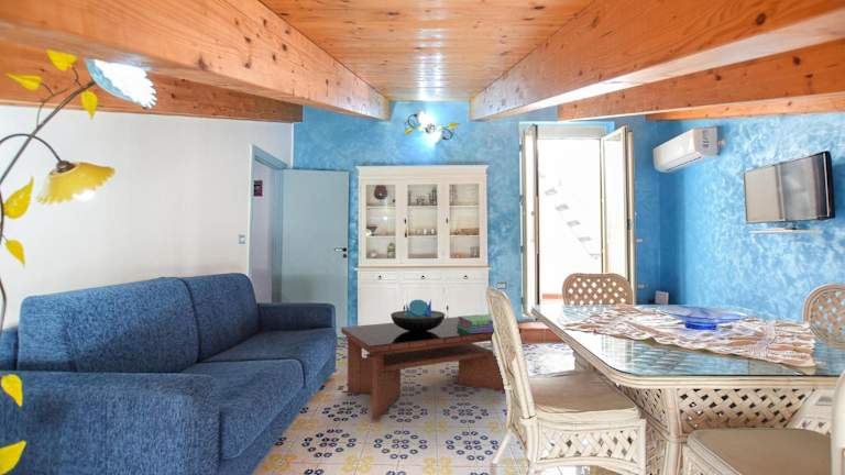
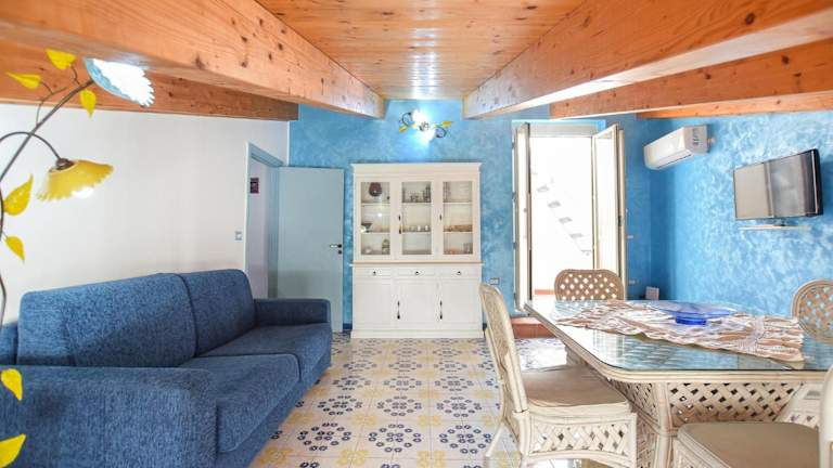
- decorative bowl [389,298,447,332]
- stack of books [457,313,494,333]
- coffee table [340,316,523,421]
